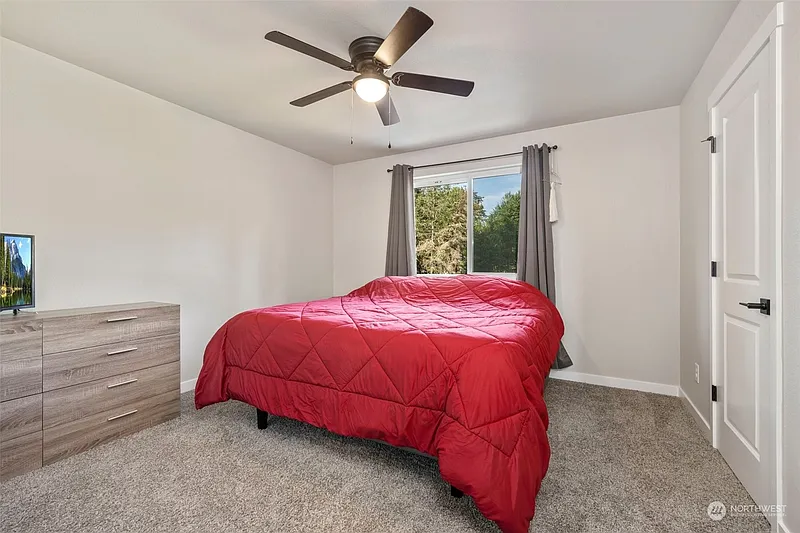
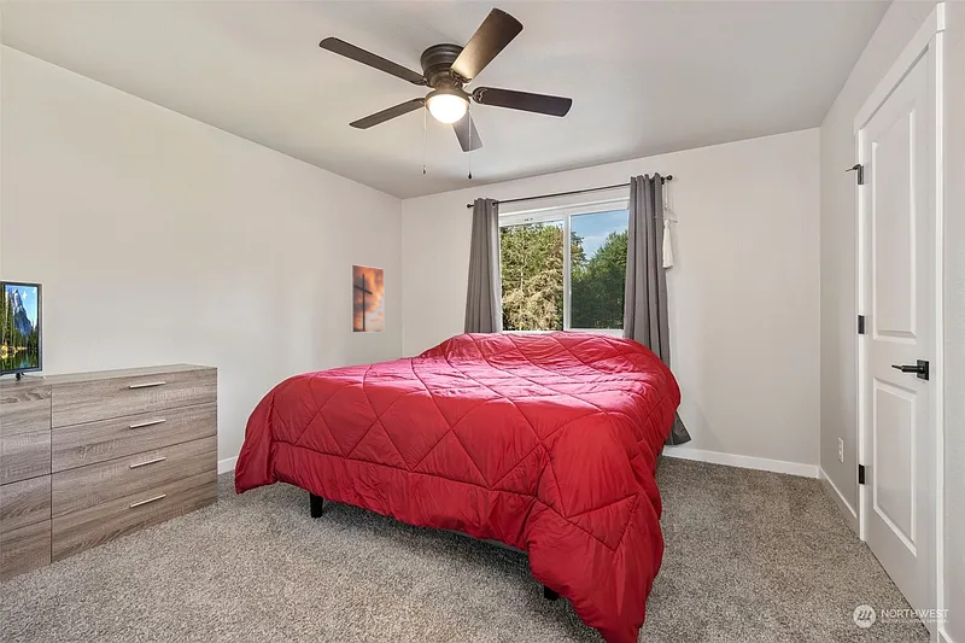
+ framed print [349,263,386,334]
